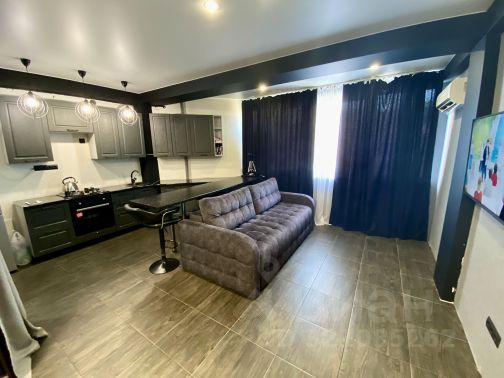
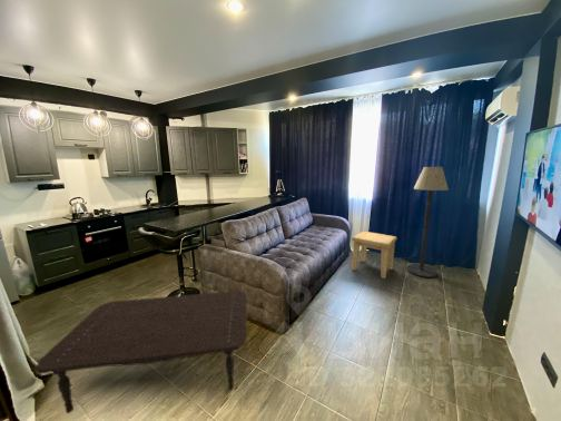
+ floor lamp [405,166,450,278]
+ side table [351,231,398,280]
+ coffee table [35,290,247,414]
